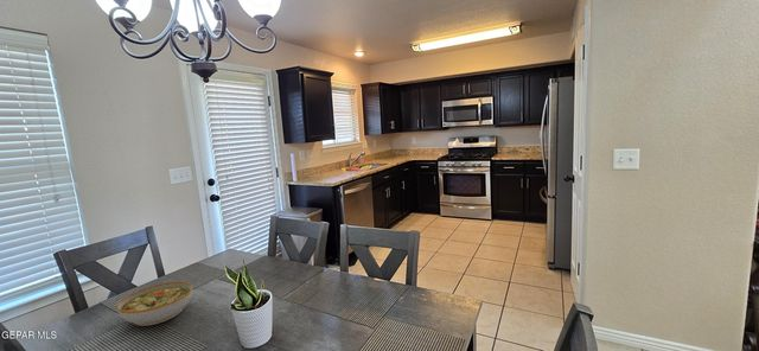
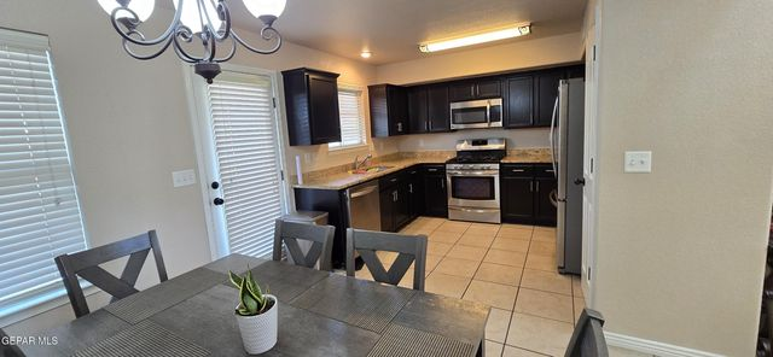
- bowl [116,281,193,327]
